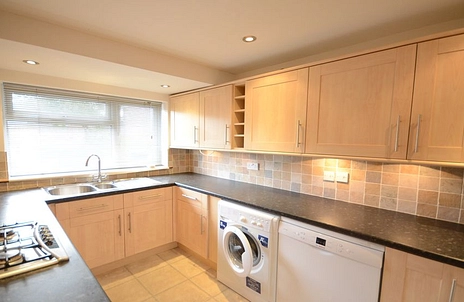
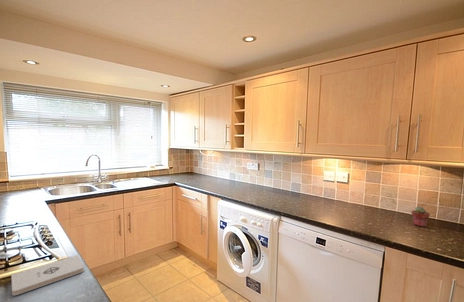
+ notepad [10,254,85,296]
+ potted succulent [410,206,431,228]
